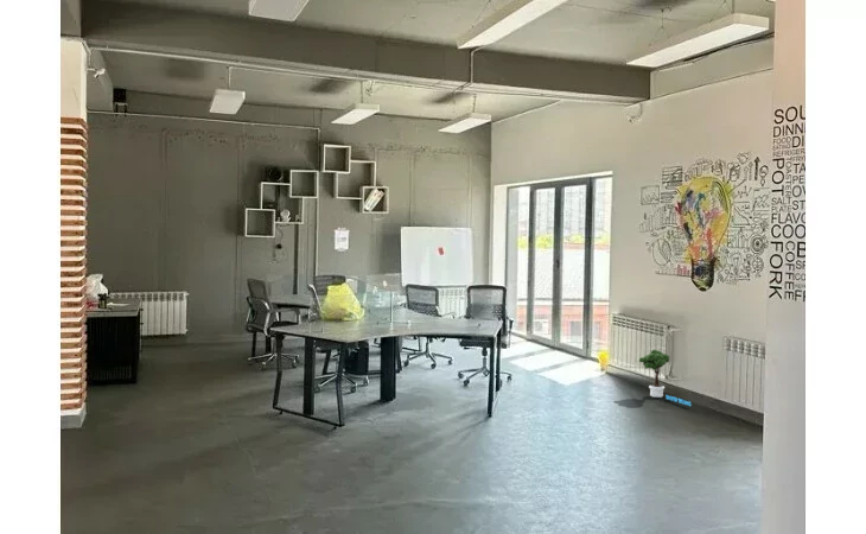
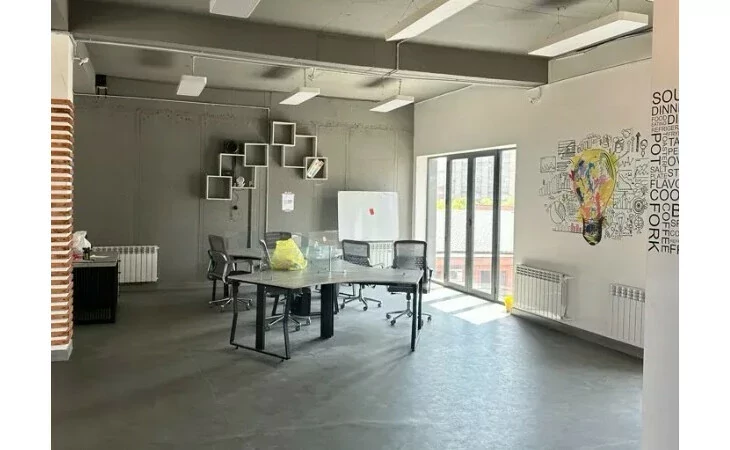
- potted tree [638,349,692,407]
